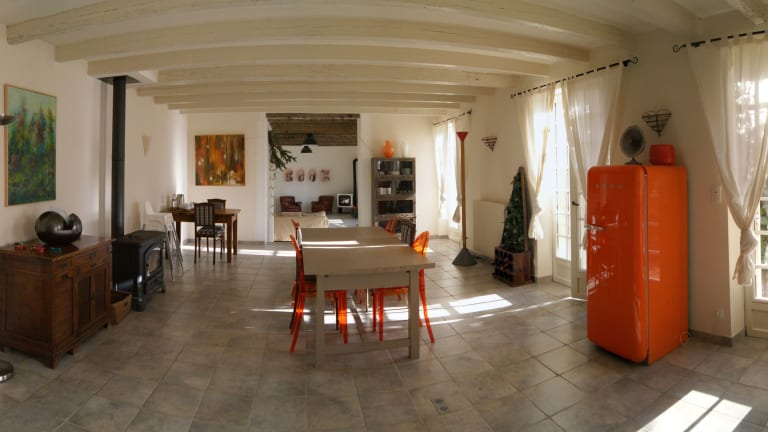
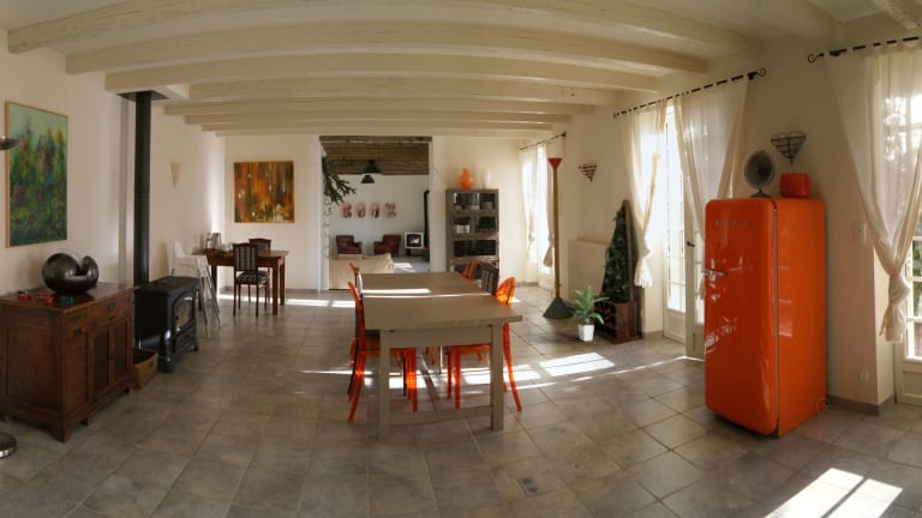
+ indoor plant [563,284,609,342]
